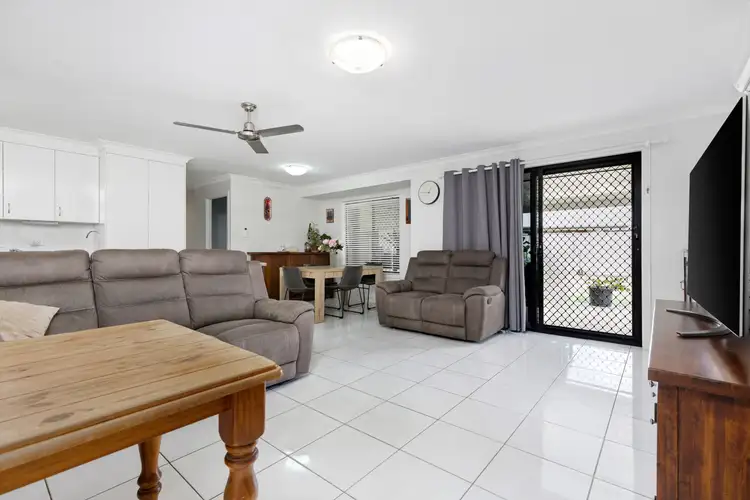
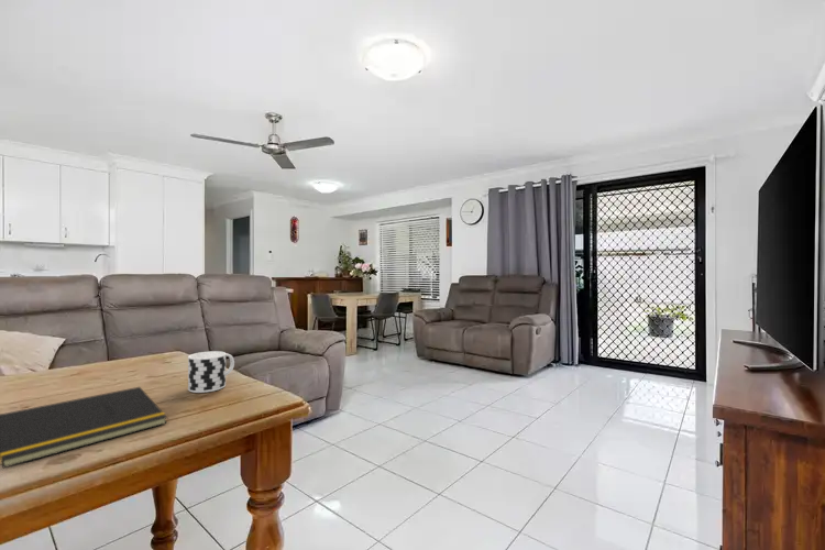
+ notepad [0,386,168,470]
+ cup [187,350,235,394]
